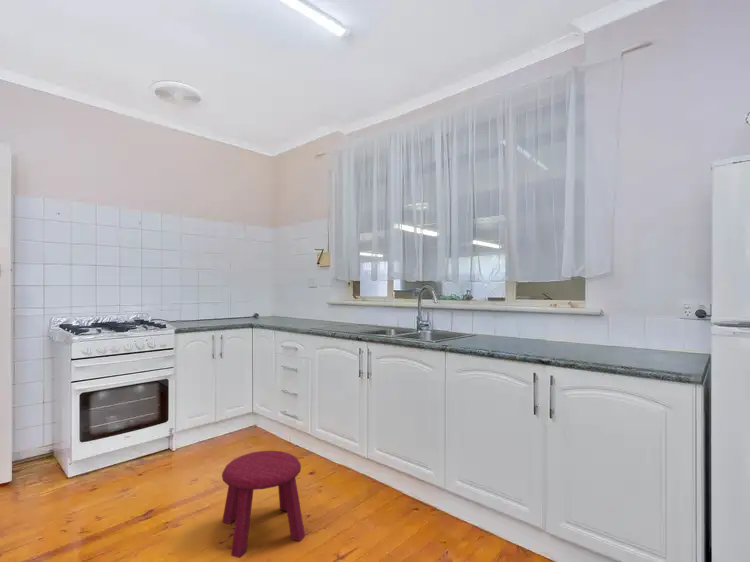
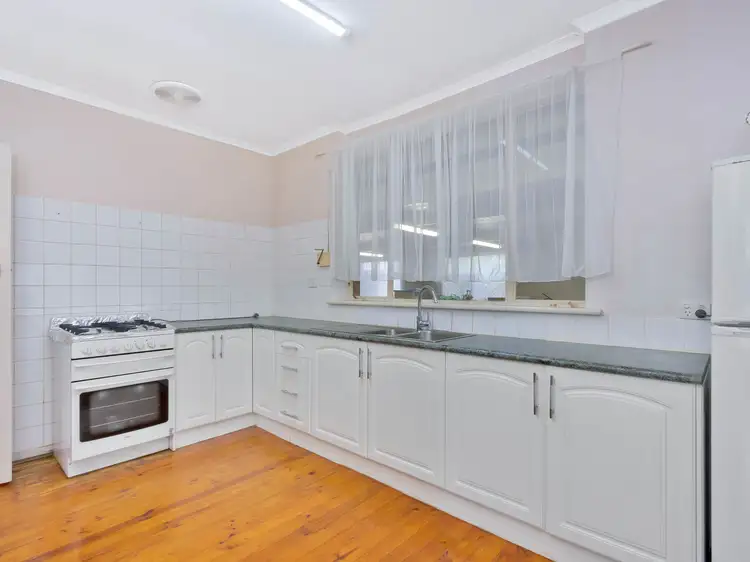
- stool [221,450,306,559]
